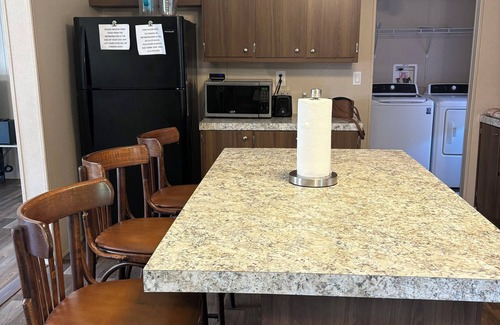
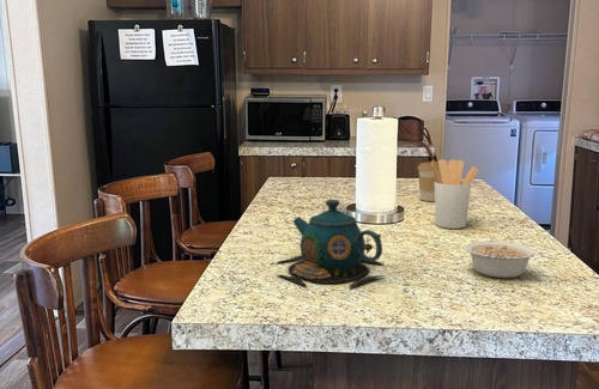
+ coffee cup [417,160,442,202]
+ utensil holder [431,158,480,230]
+ legume [465,241,549,279]
+ teapot [274,199,385,288]
